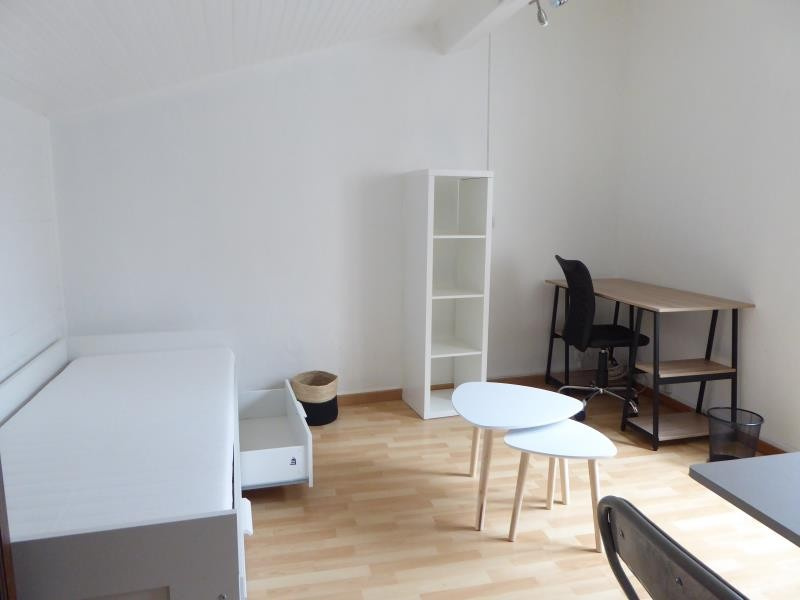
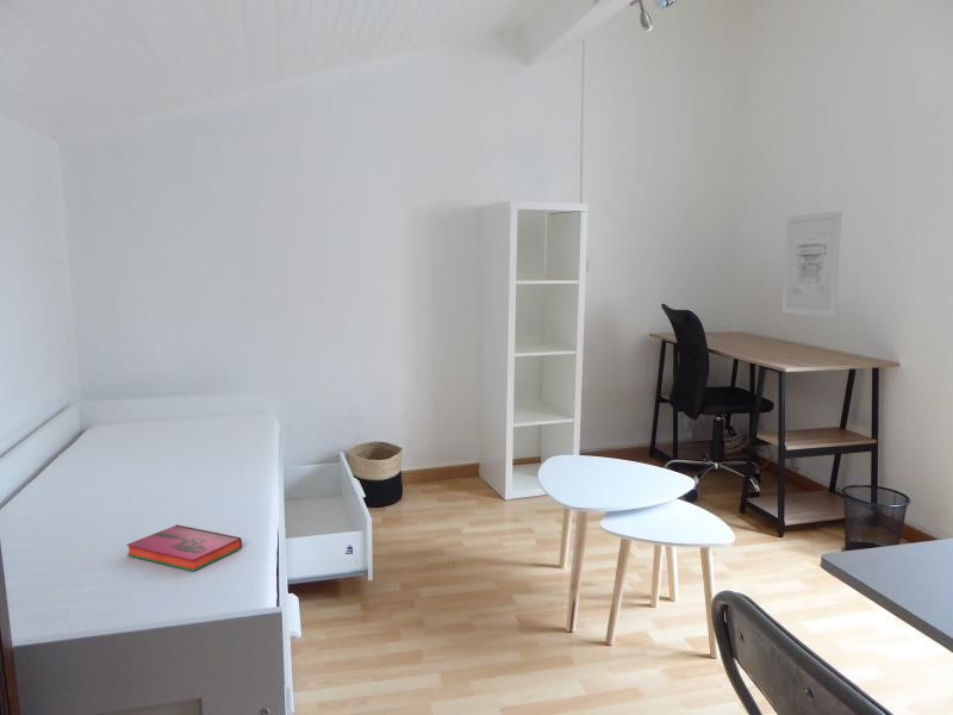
+ hardback book [125,523,243,572]
+ wall art [780,210,843,318]
